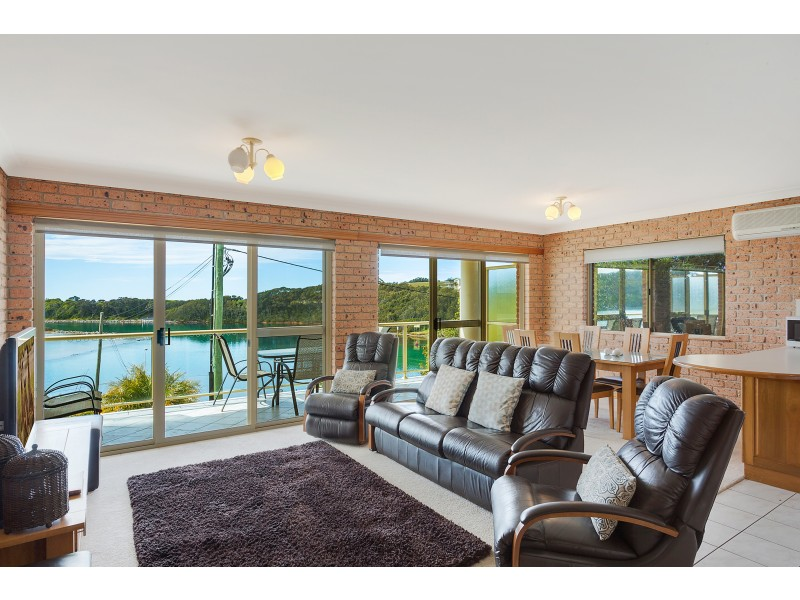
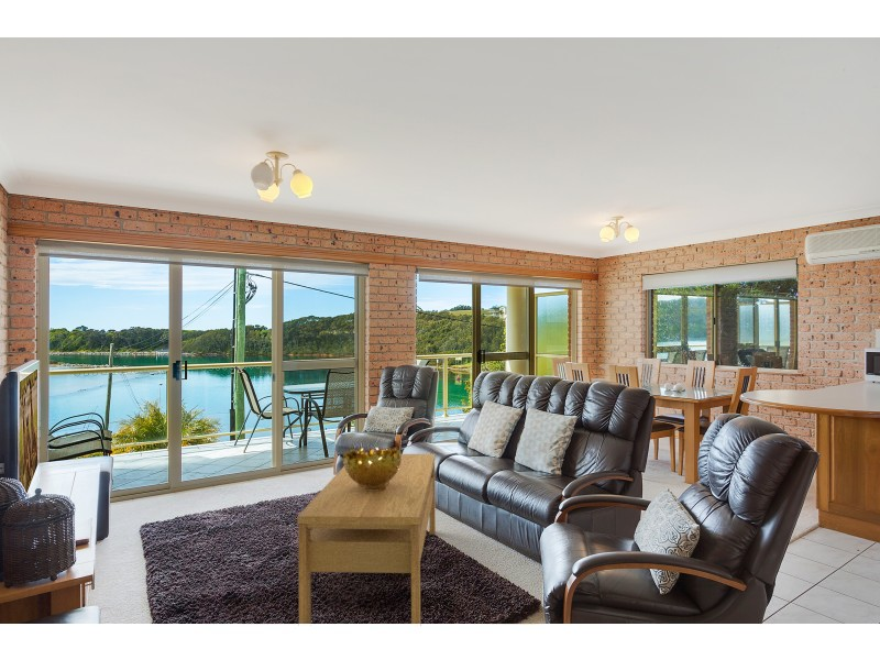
+ coffee table [296,453,437,625]
+ decorative bowl [342,446,403,492]
